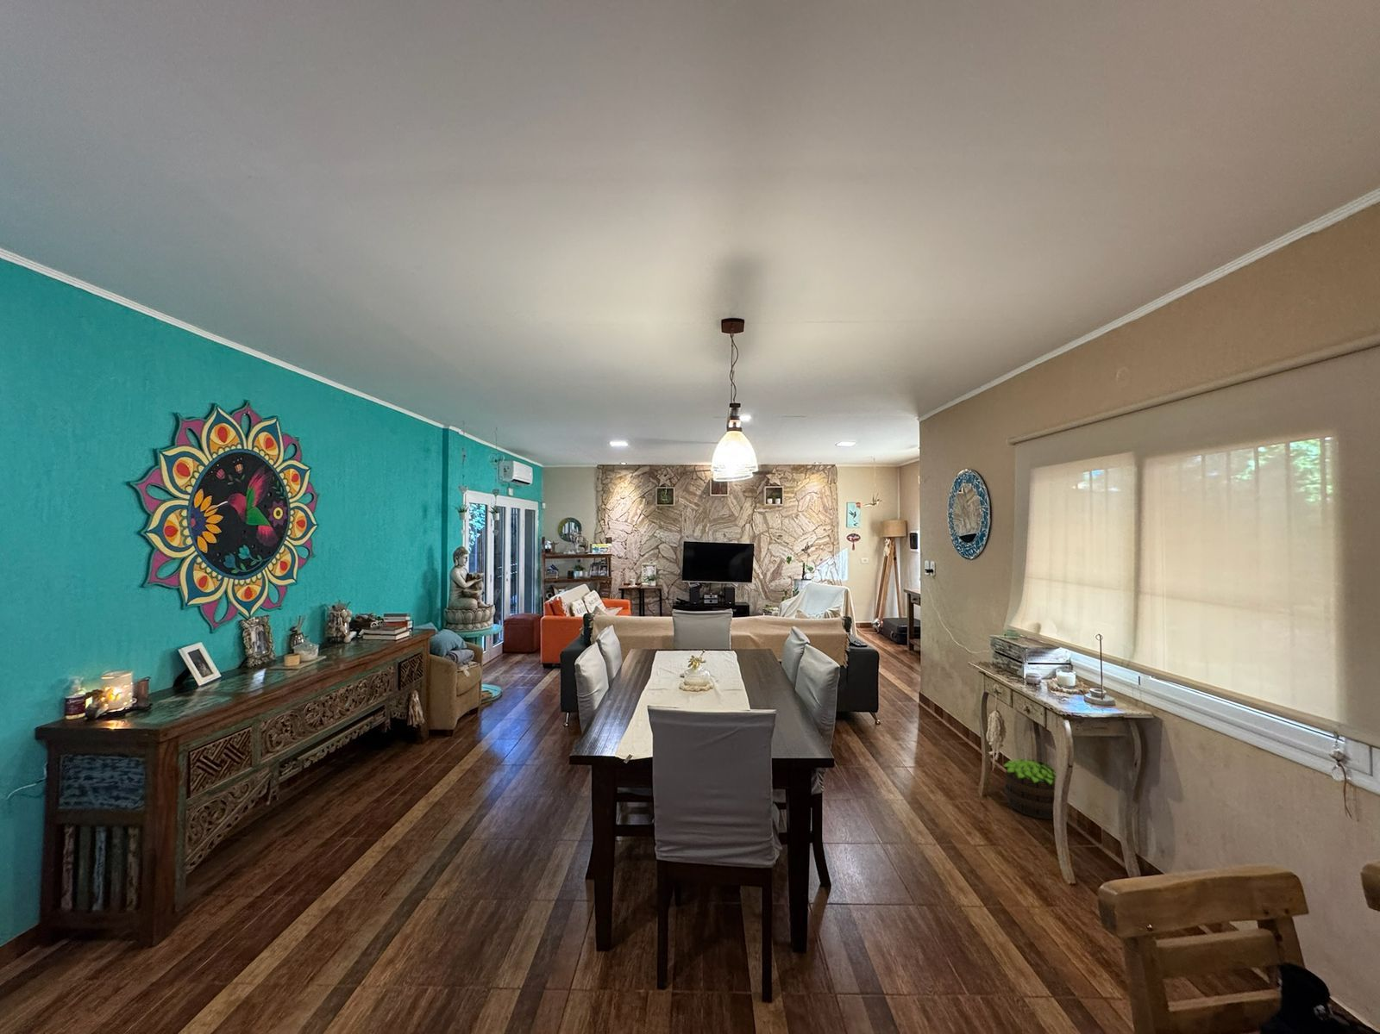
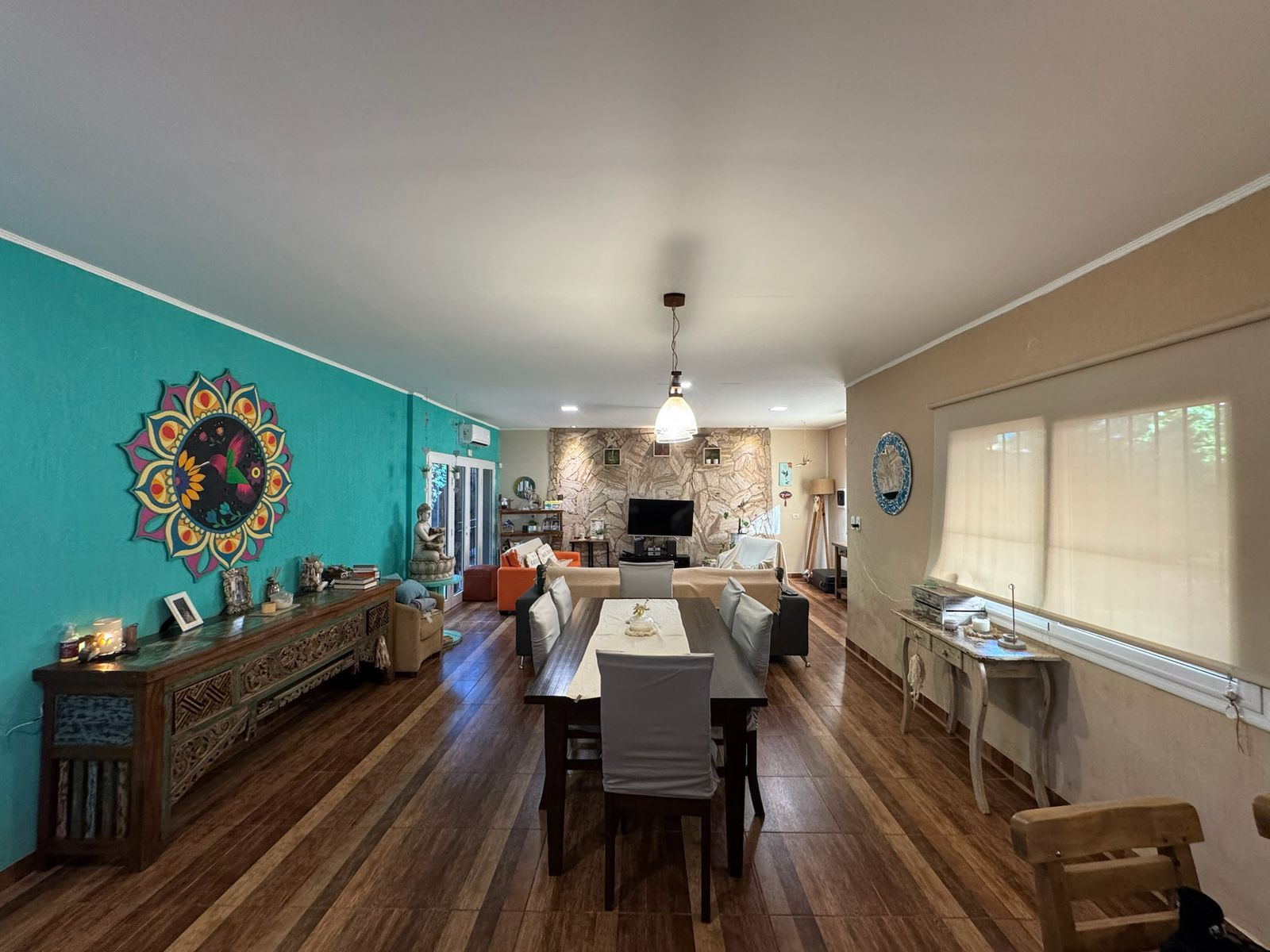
- potted plant [1003,758,1056,820]
